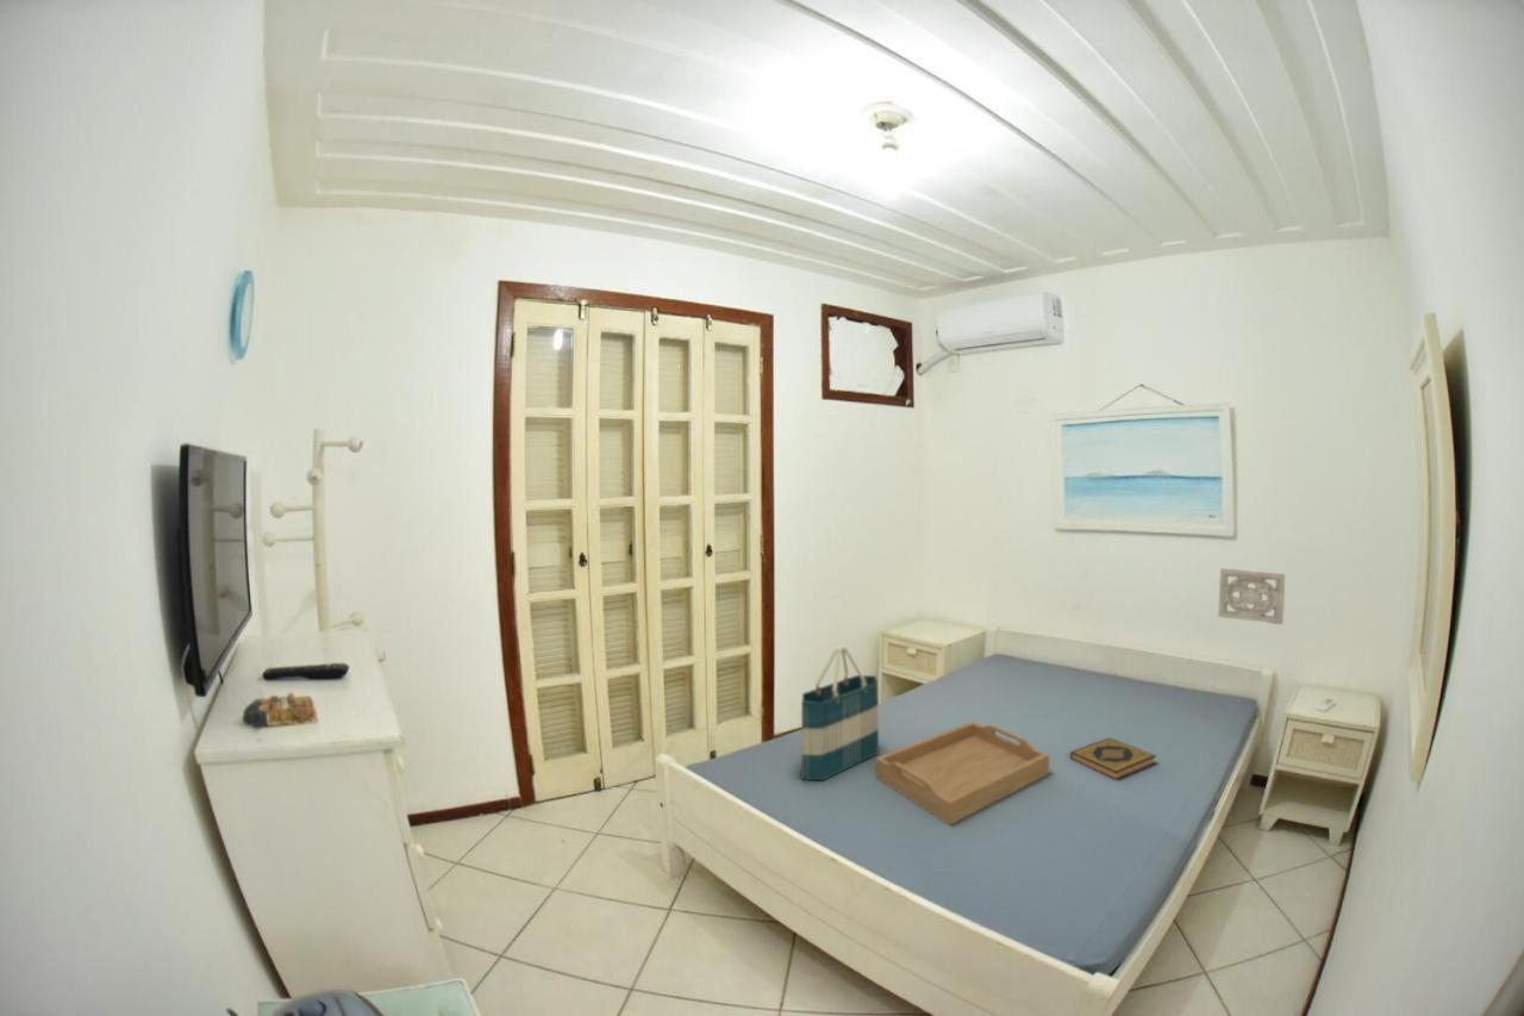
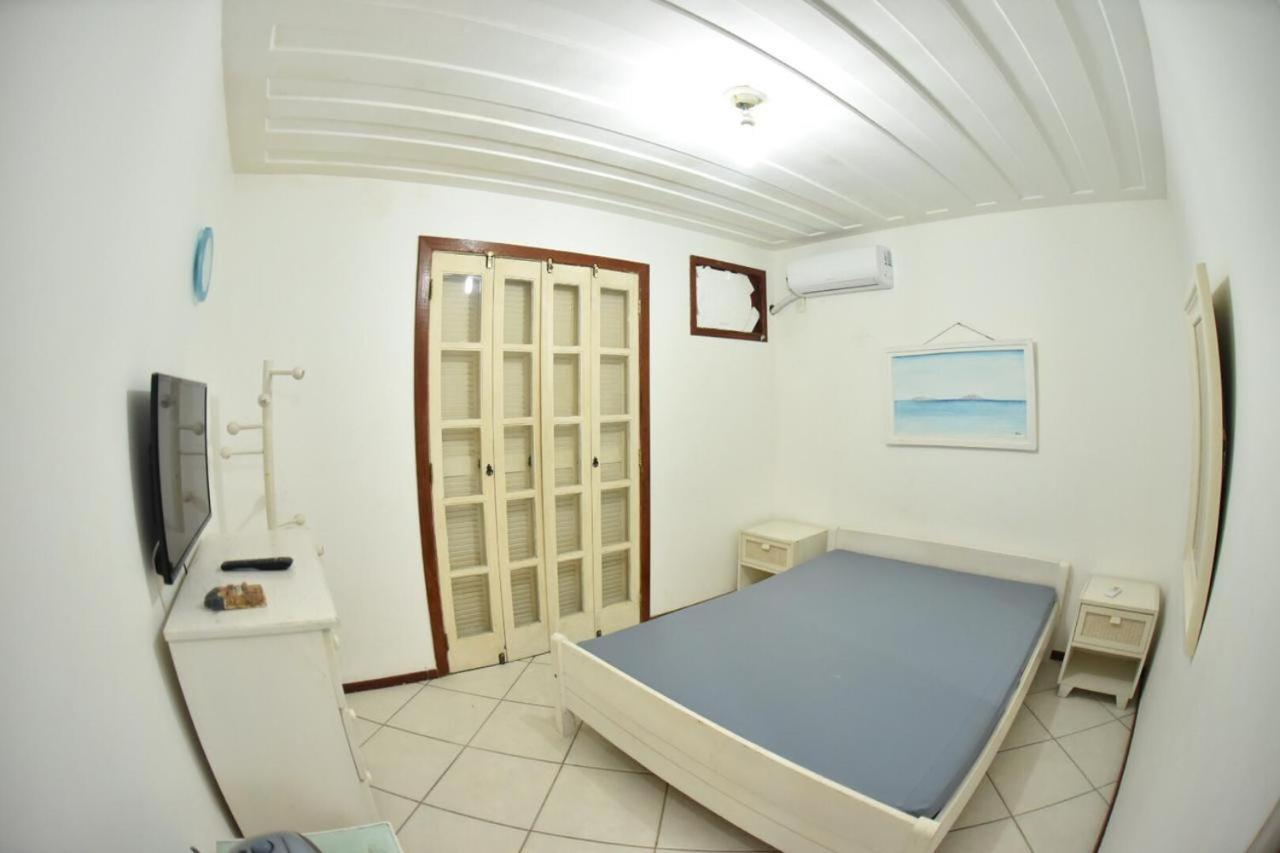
- serving tray [874,721,1050,827]
- wall ornament [1217,567,1287,625]
- tote bag [800,644,880,781]
- hardback book [1069,737,1157,781]
